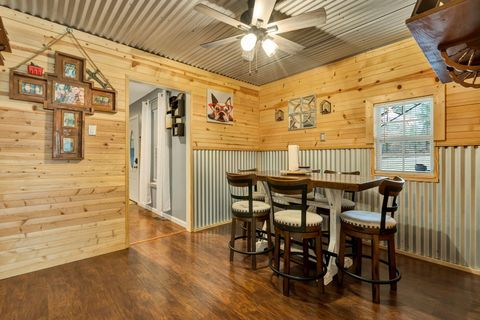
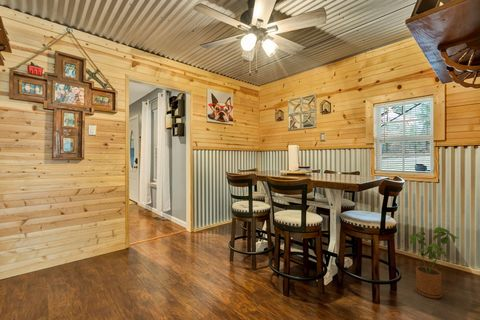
+ house plant [409,226,459,299]
